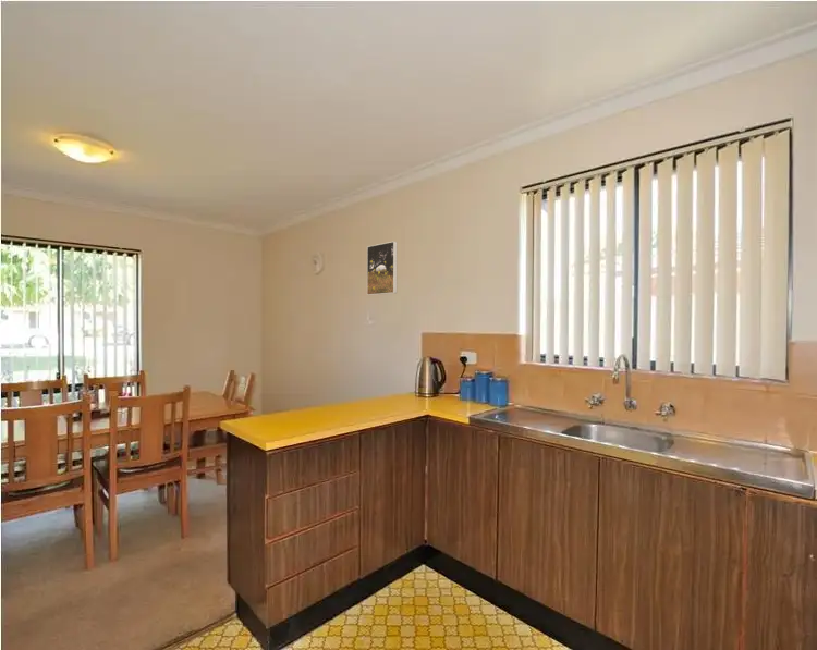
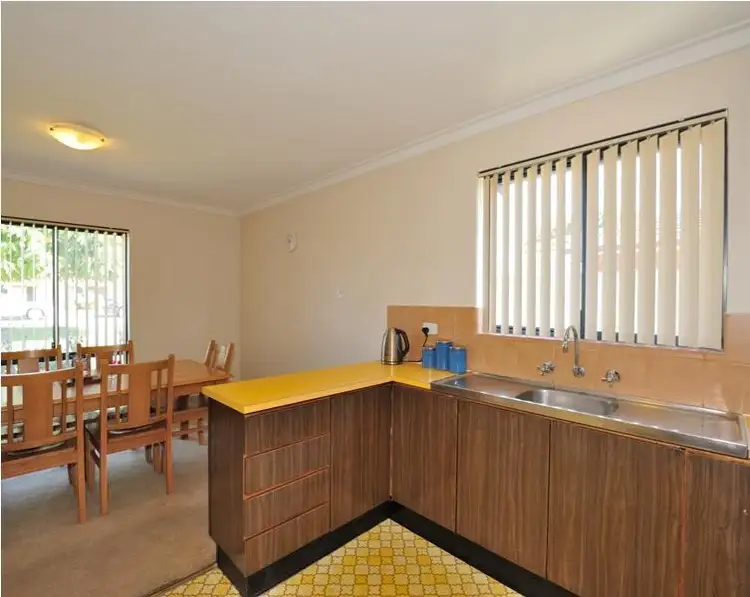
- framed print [366,241,398,296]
